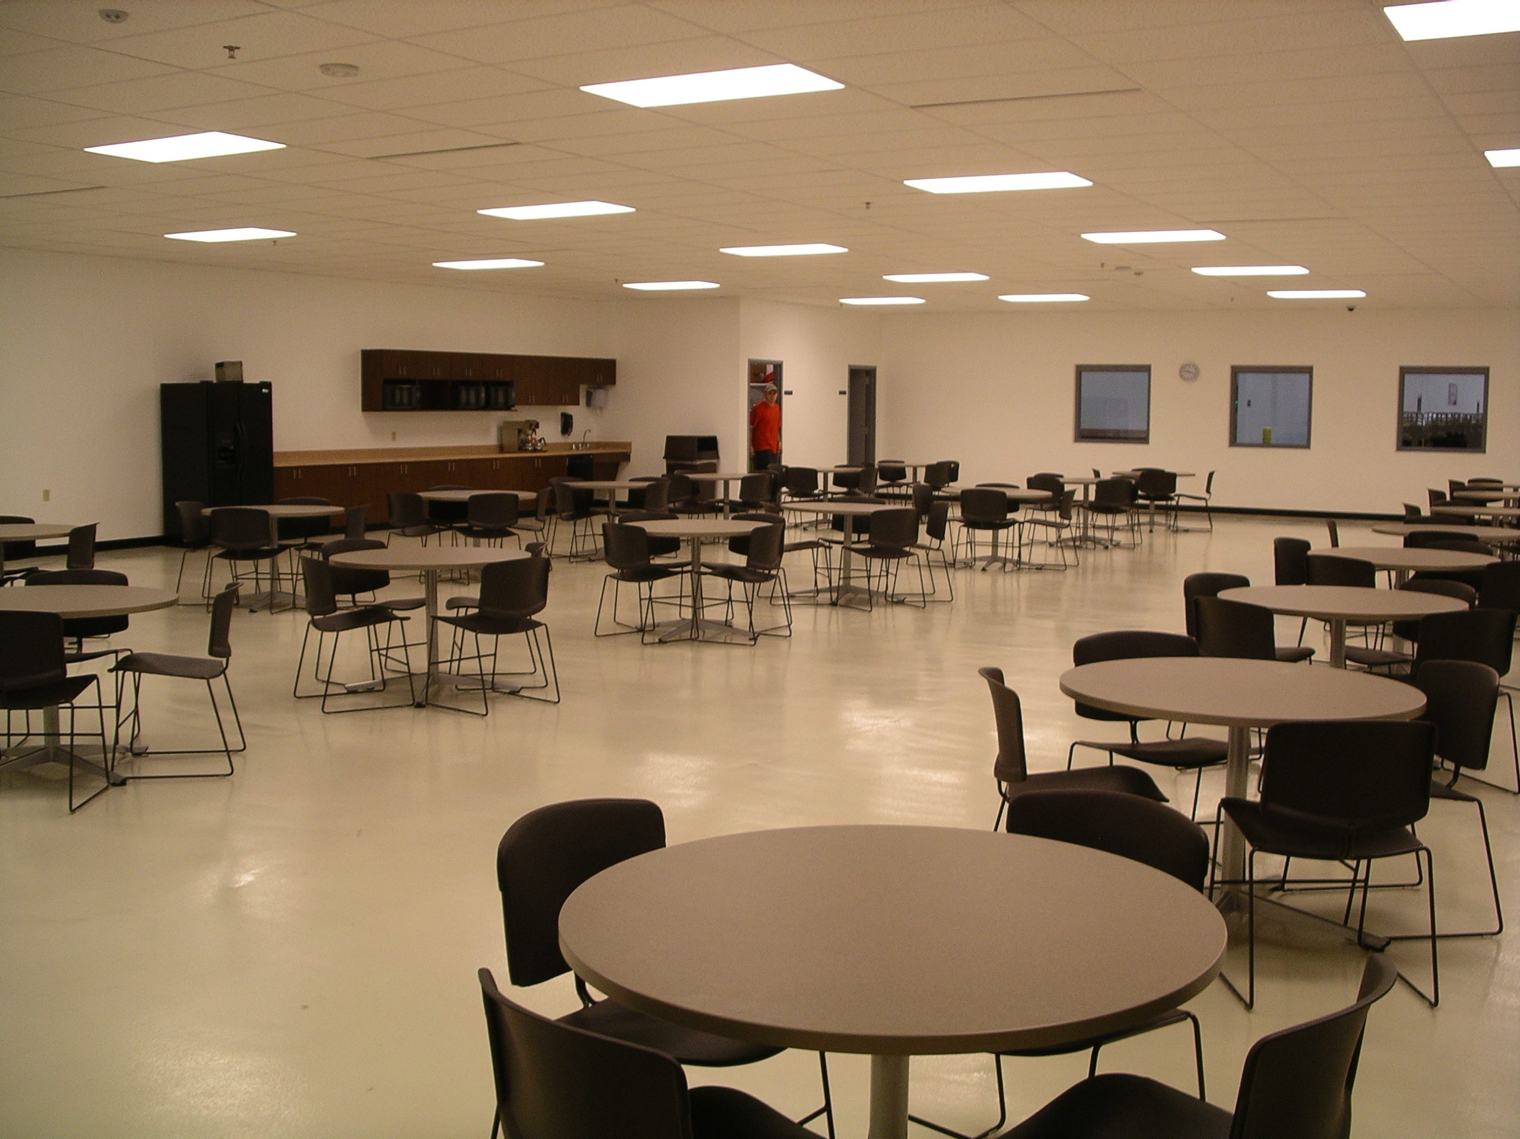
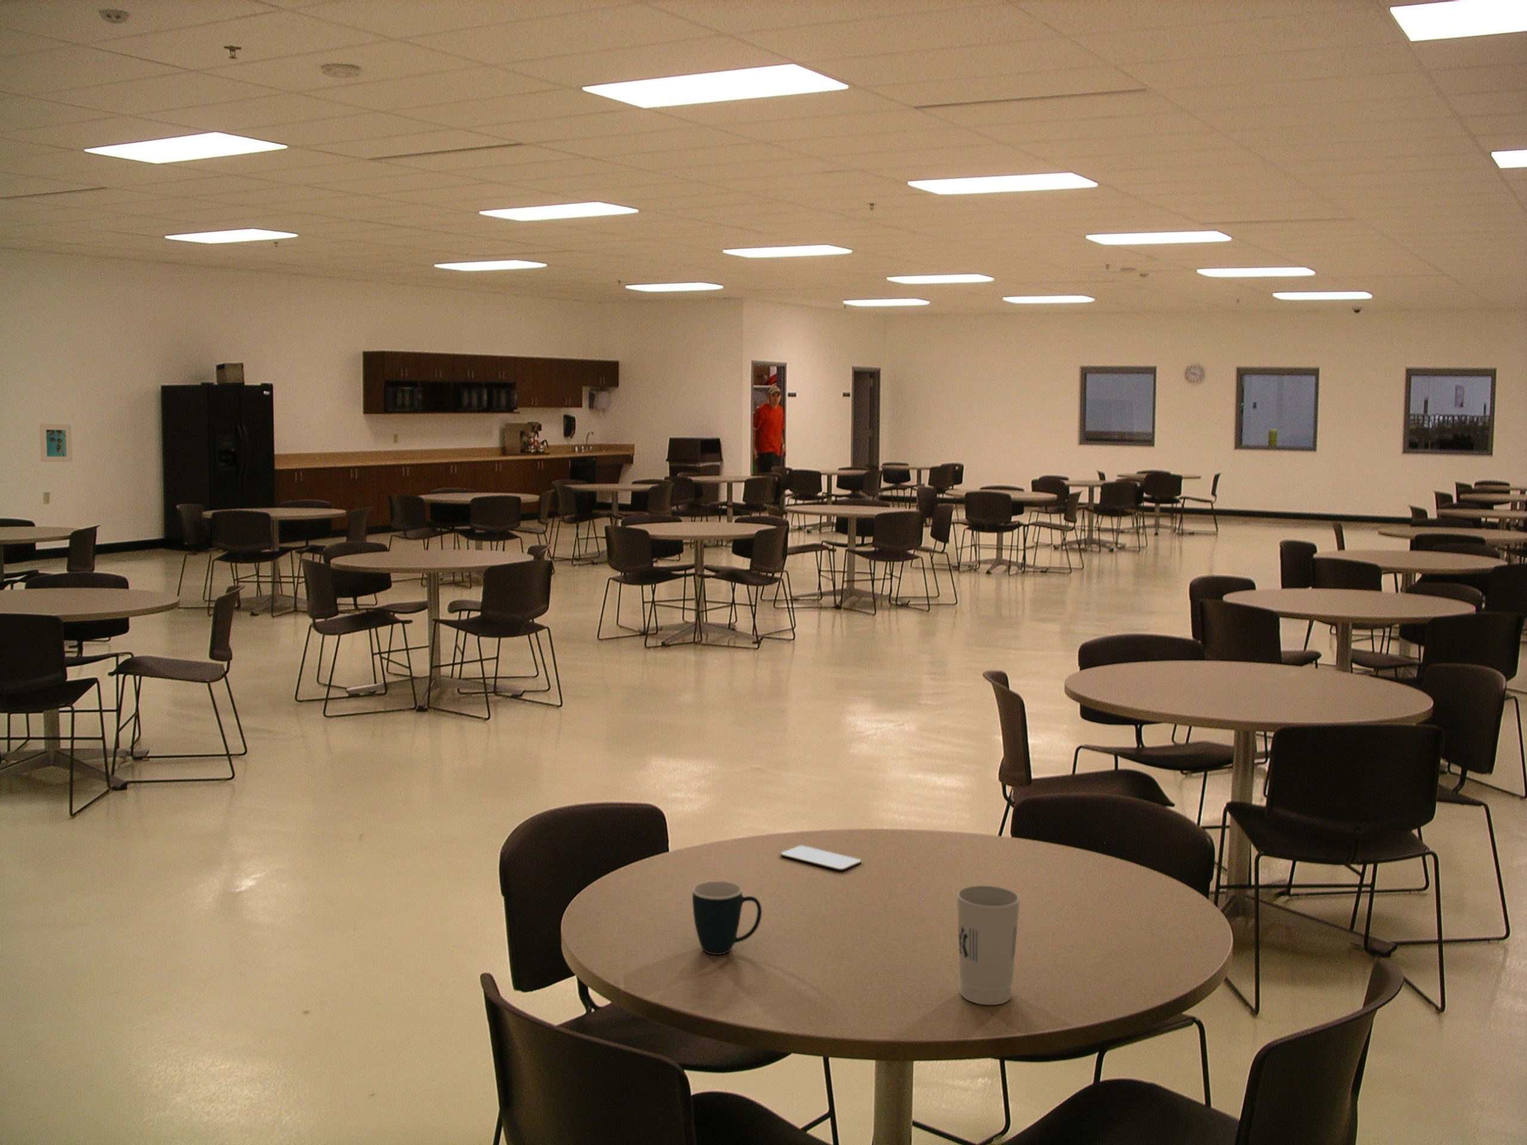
+ smartphone [779,846,862,871]
+ mug [691,880,762,955]
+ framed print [38,423,73,463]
+ cup [956,885,1021,1005]
